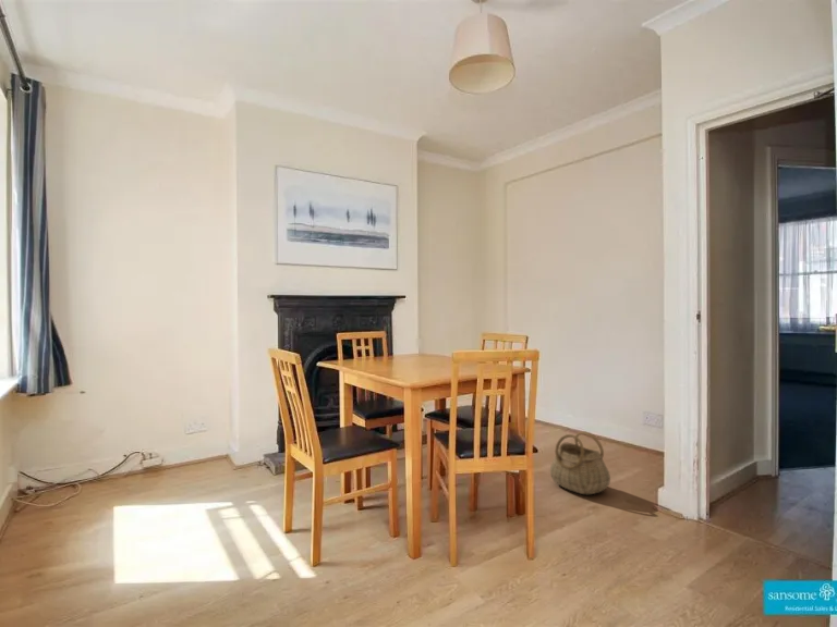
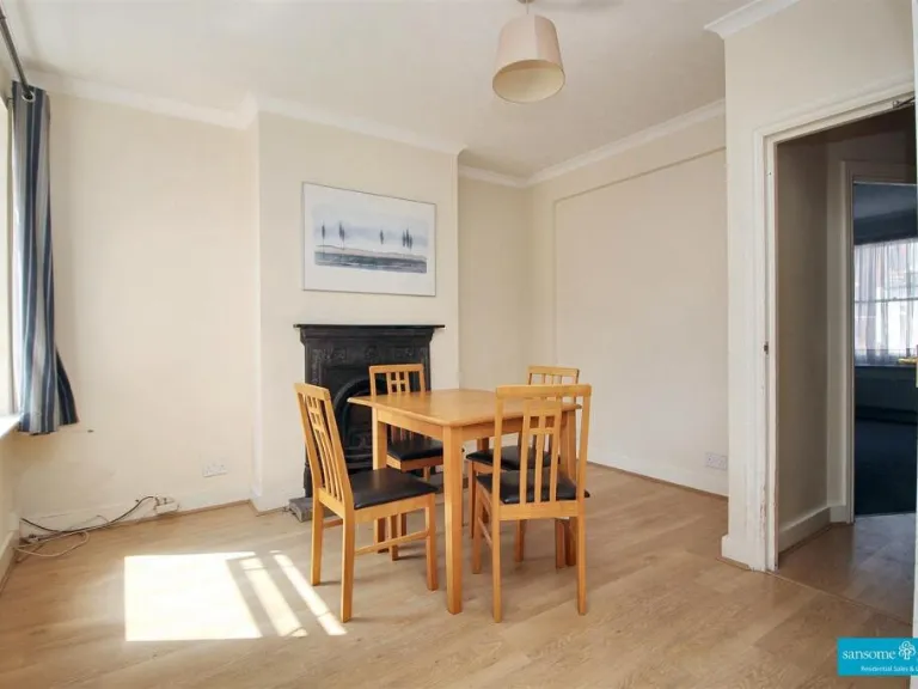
- basket [549,430,611,495]
